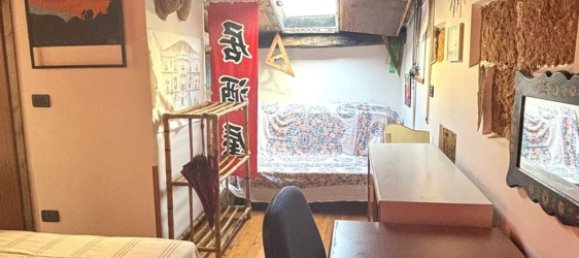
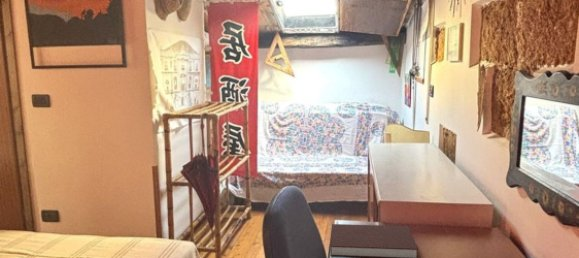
+ notebook [329,223,419,258]
